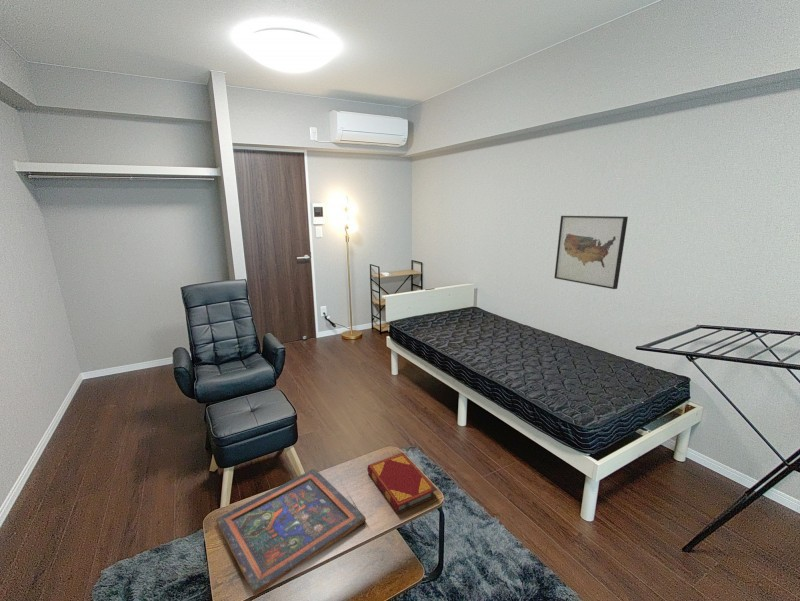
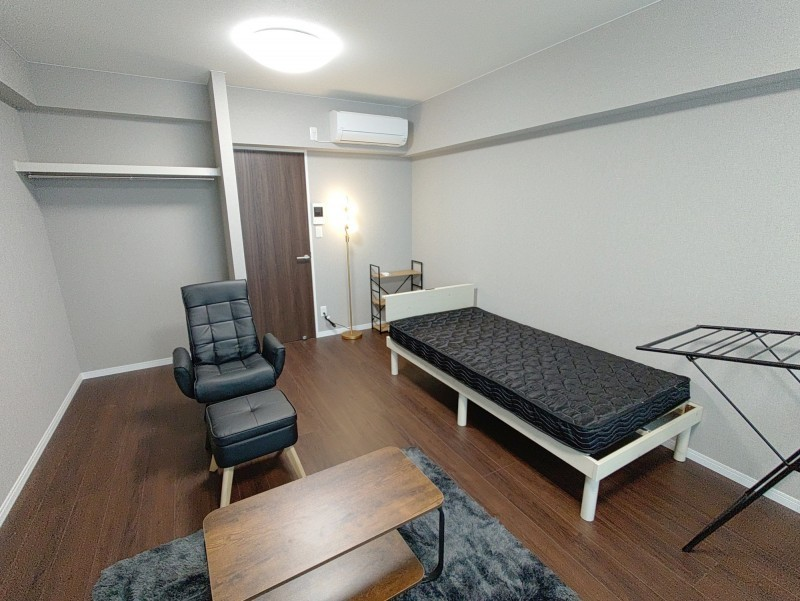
- painted panel [215,468,366,597]
- hardback book [366,452,438,515]
- wall art [554,215,629,290]
